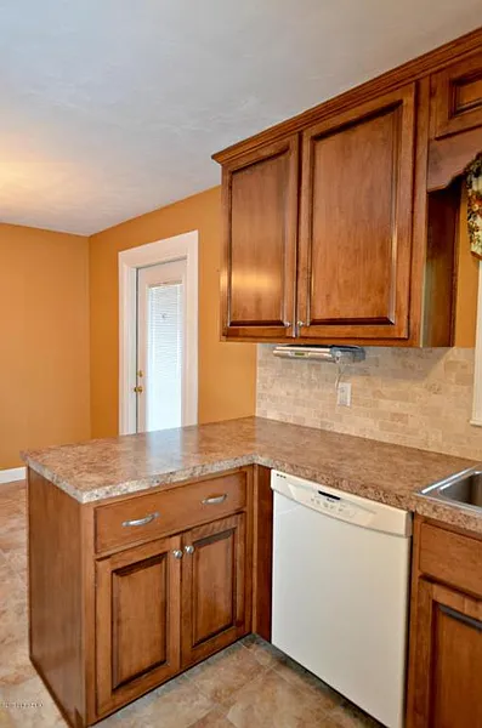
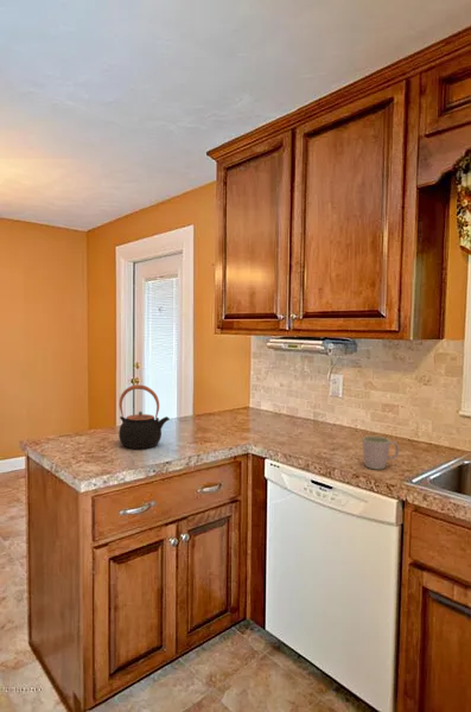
+ mug [361,436,400,471]
+ teapot [117,383,171,450]
